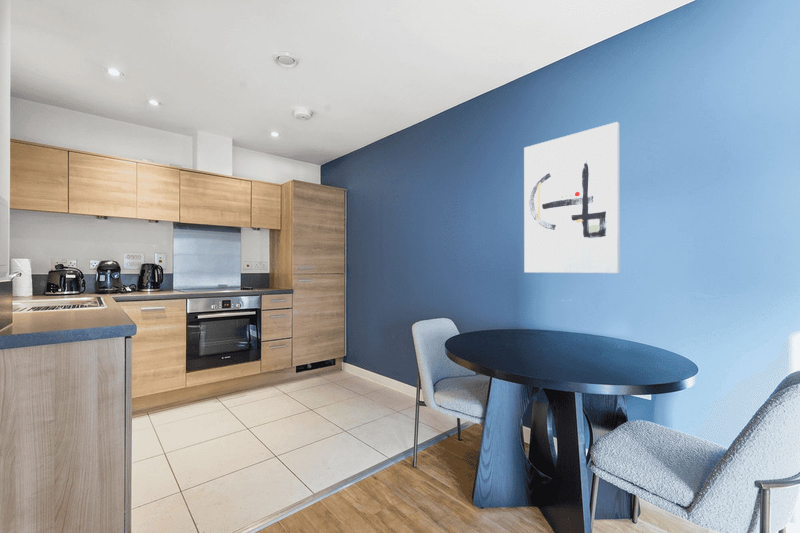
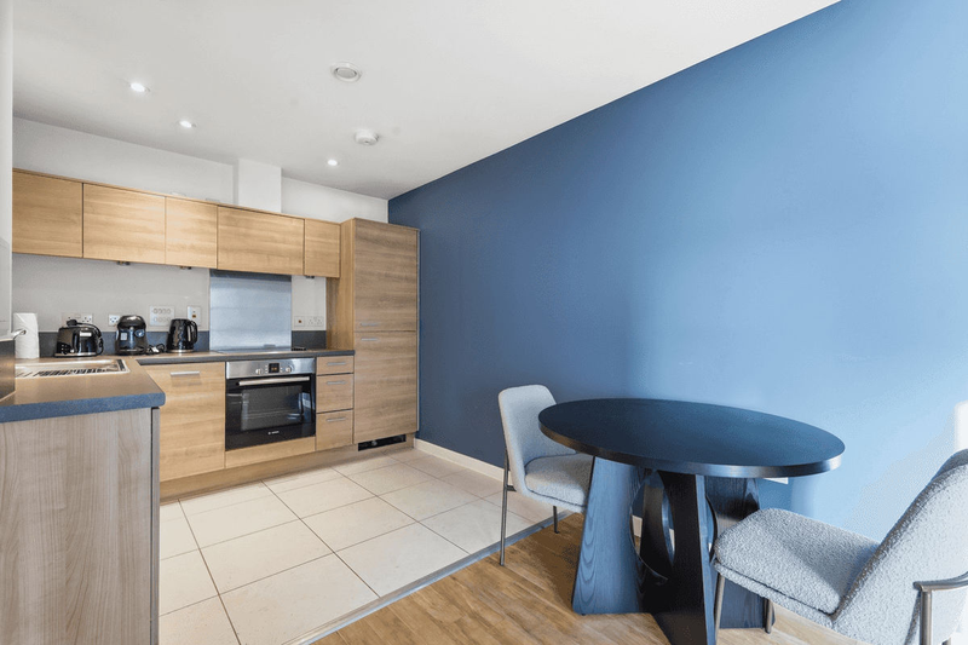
- wall art [523,121,621,274]
